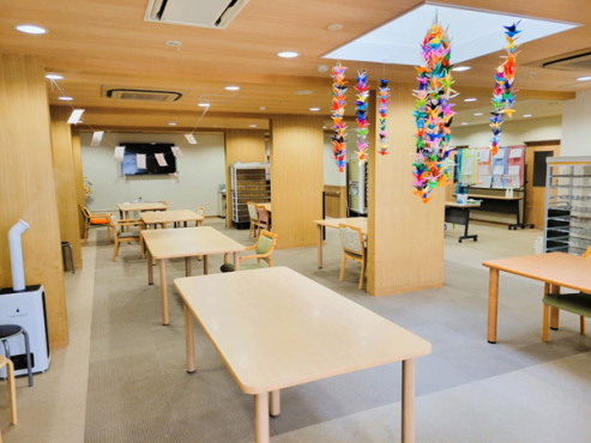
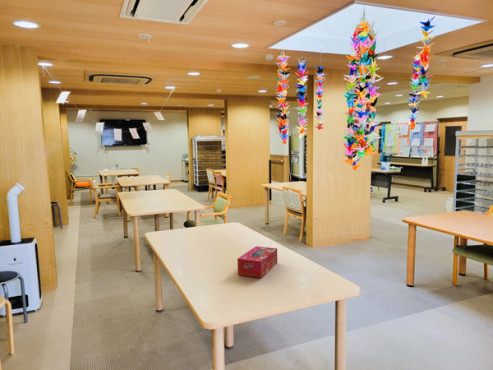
+ tissue box [237,245,278,279]
